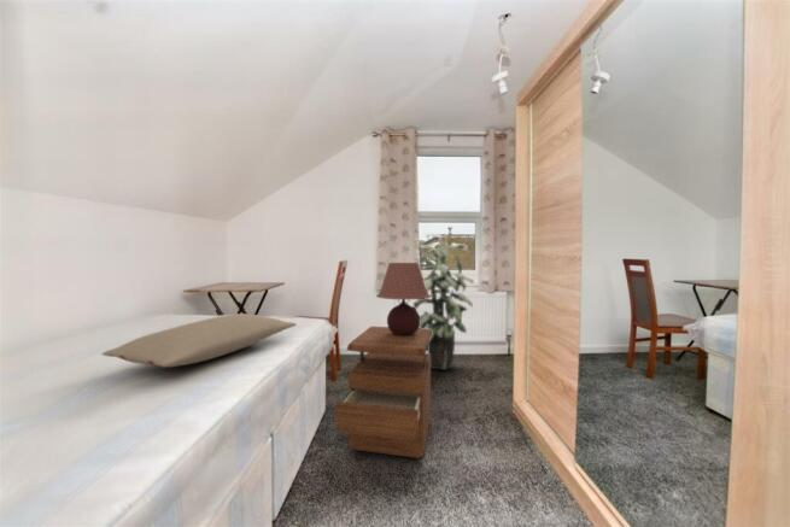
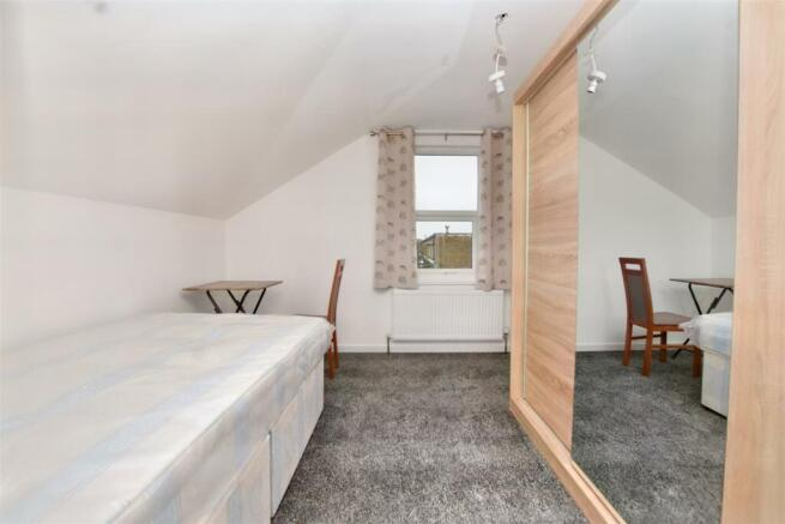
- indoor plant [412,233,475,371]
- nightstand [334,326,432,459]
- table lamp [375,262,432,335]
- pillow [100,312,298,368]
